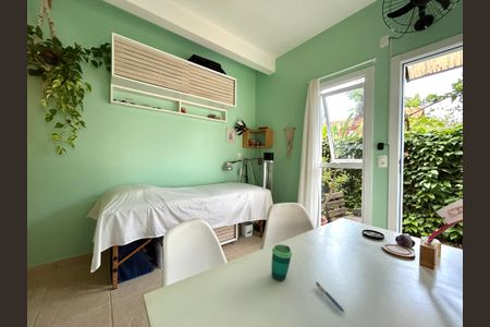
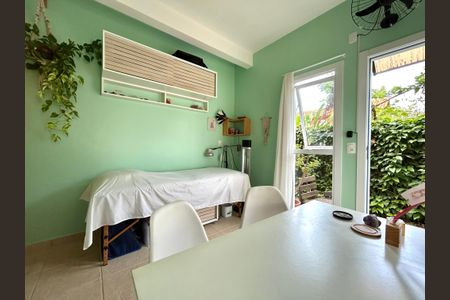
- pen [315,281,346,314]
- cup [270,243,293,282]
